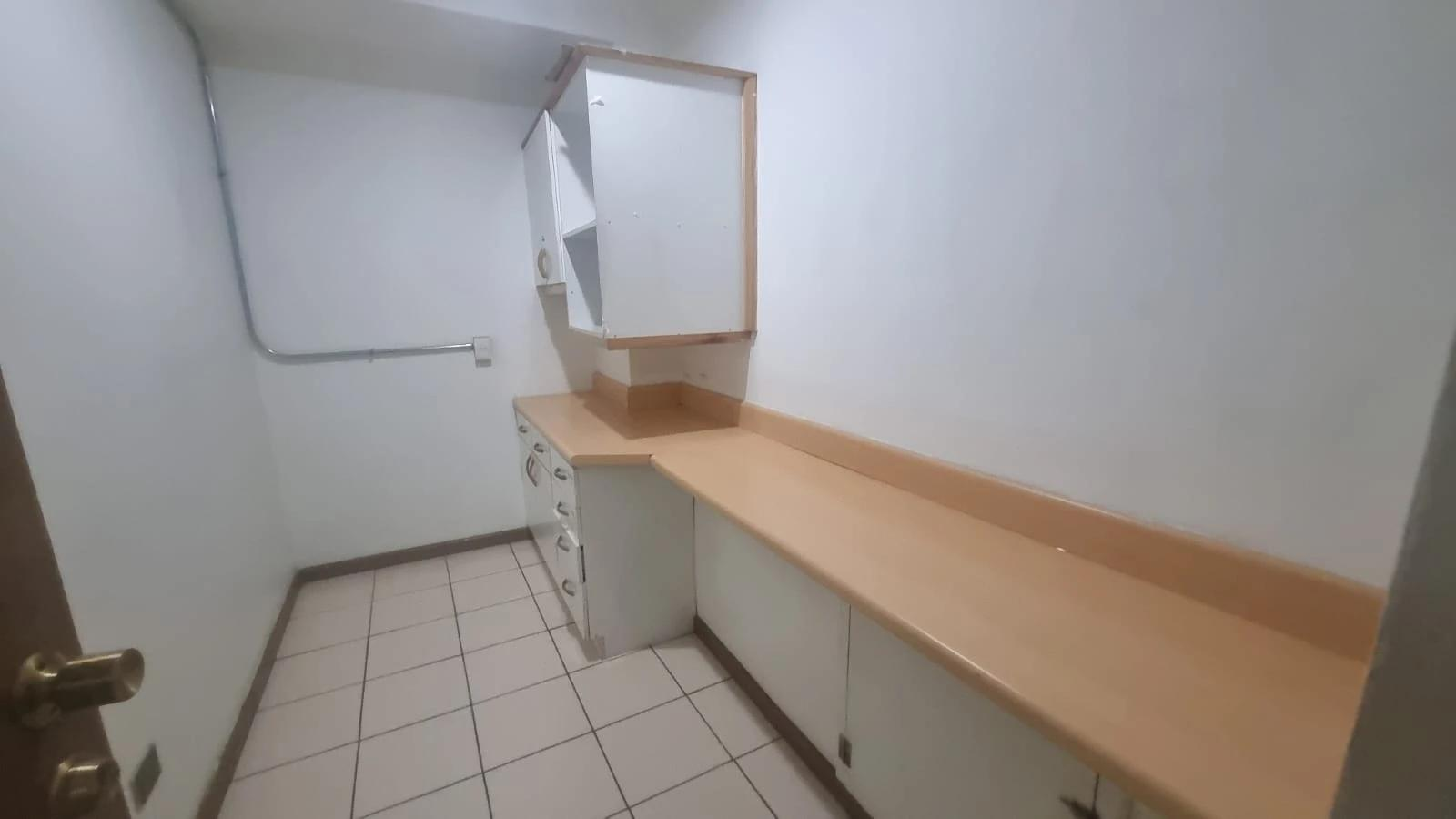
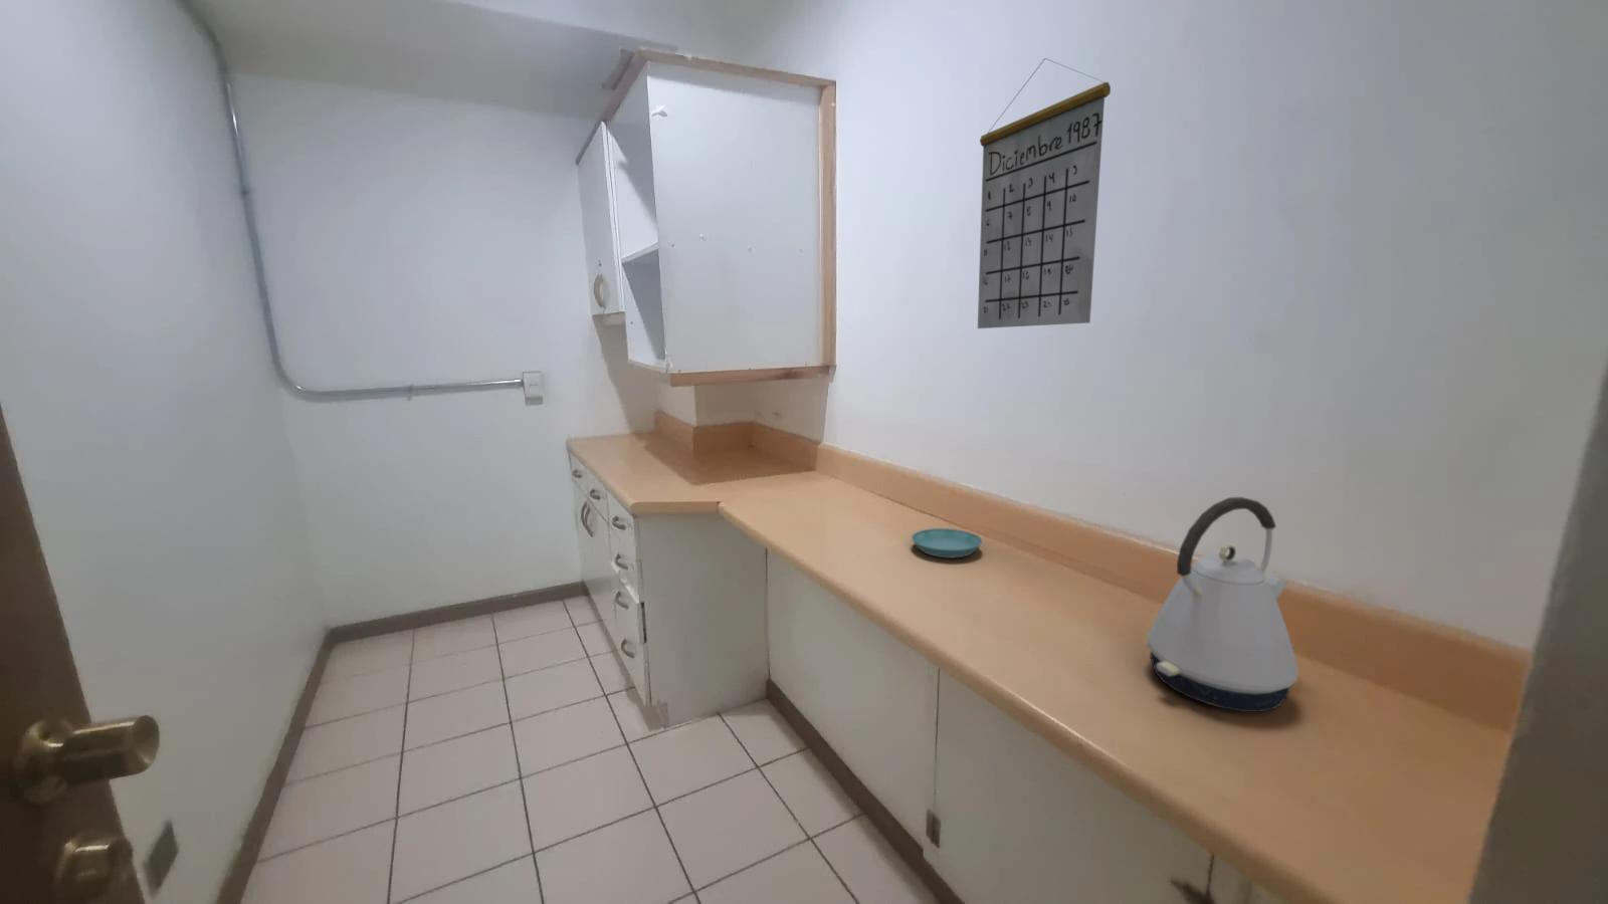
+ saucer [910,528,984,559]
+ calendar [977,57,1111,329]
+ kettle [1145,497,1300,713]
